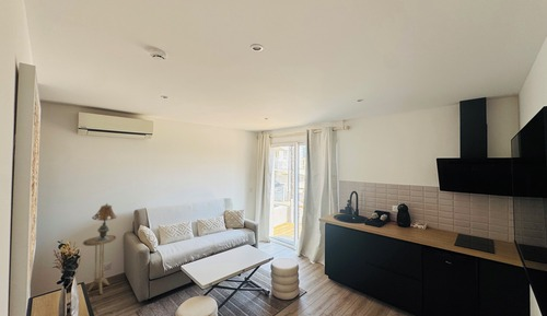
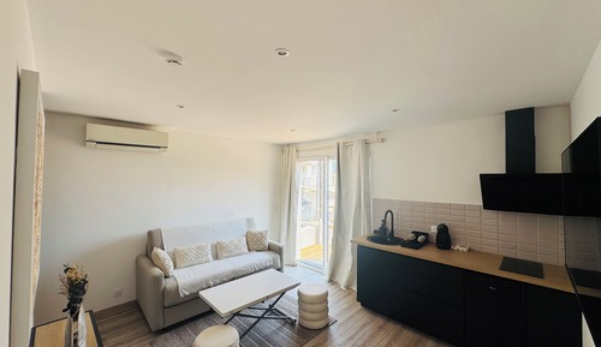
- side table [82,234,117,295]
- table lamp [91,202,118,242]
